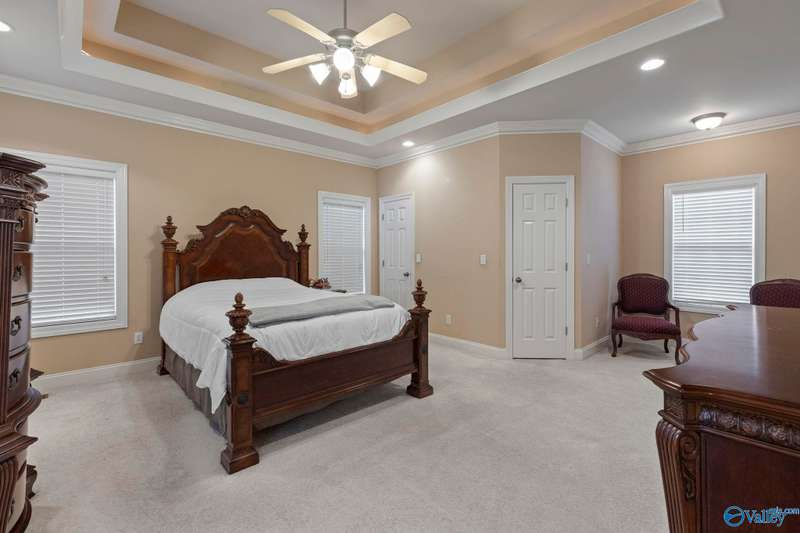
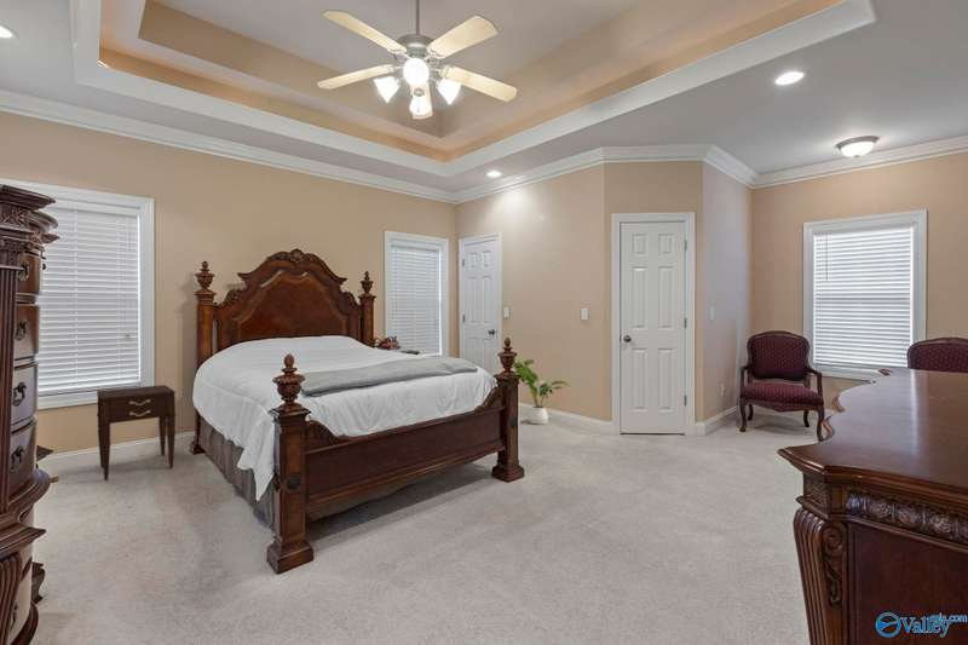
+ house plant [512,358,572,426]
+ nightstand [96,384,177,482]
